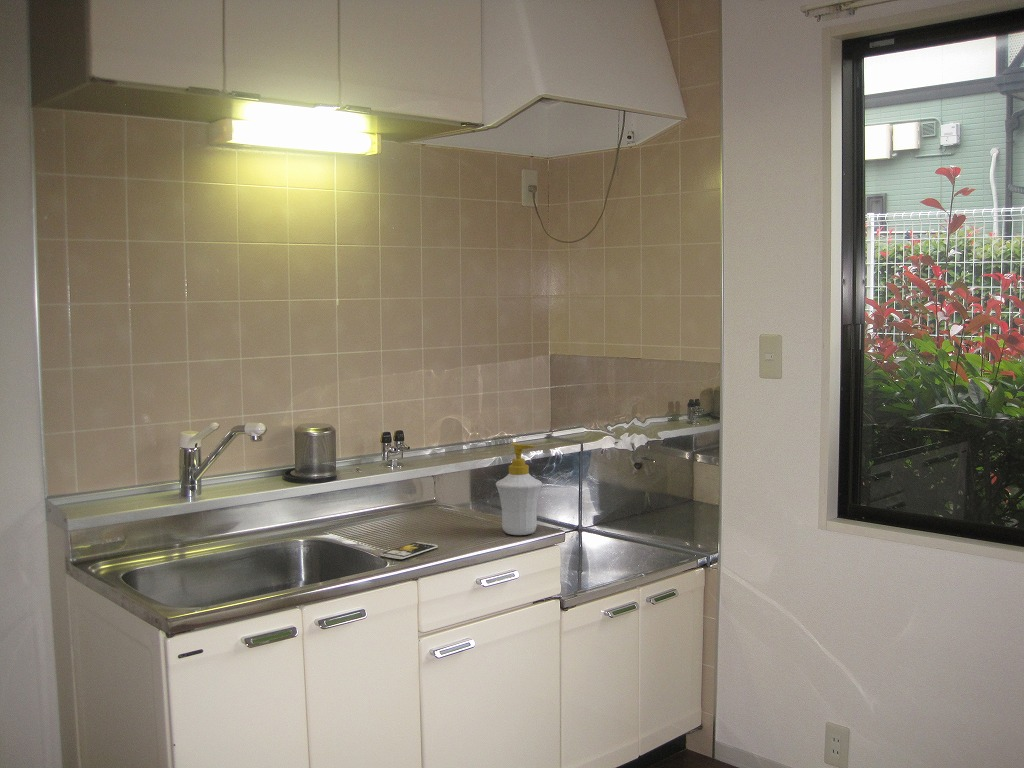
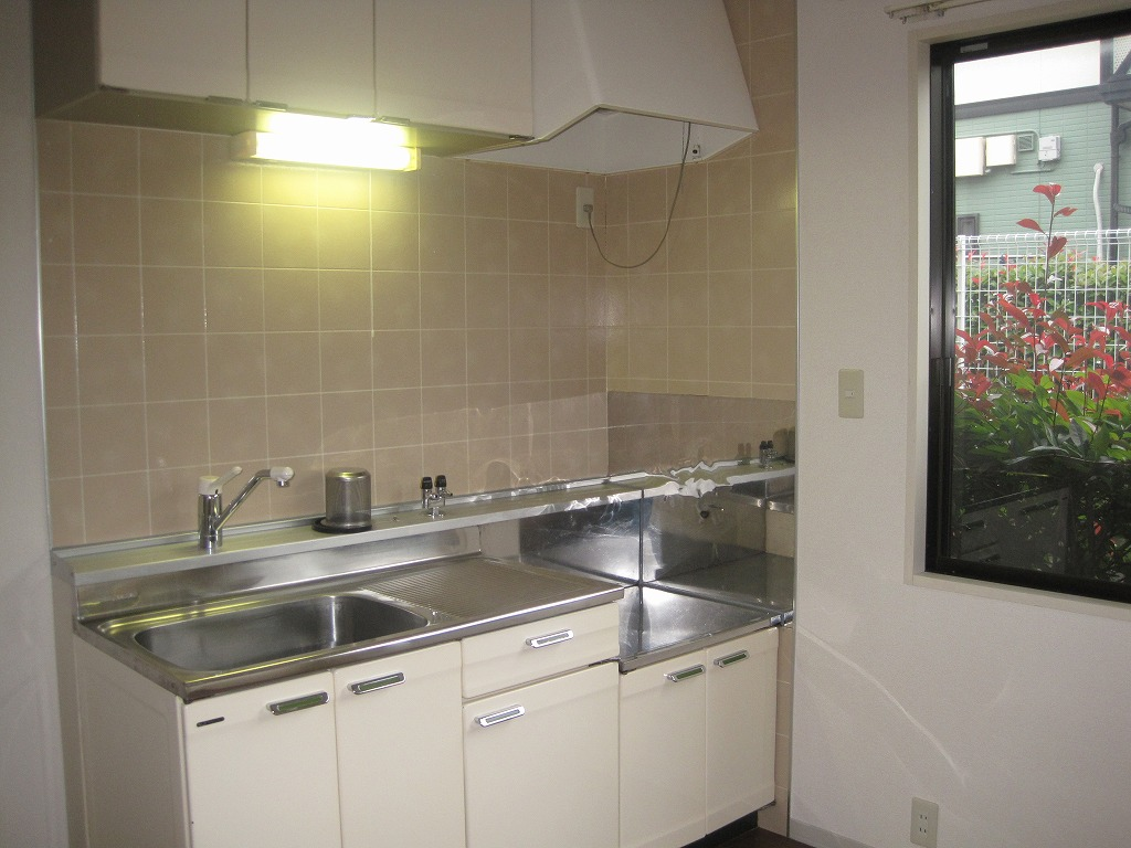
- smartphone [379,541,439,560]
- soap bottle [495,442,543,536]
